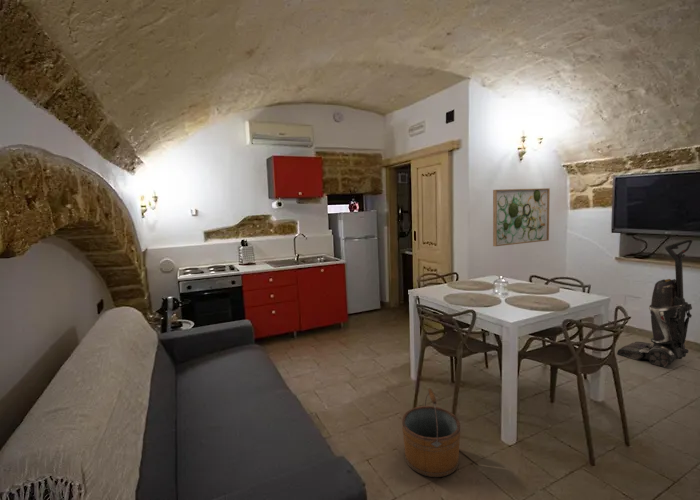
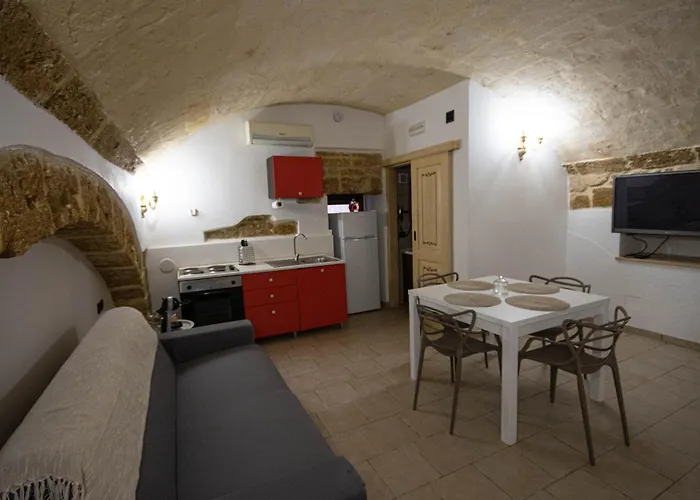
- bucket [401,387,461,478]
- wall art [492,187,551,247]
- vacuum cleaner [616,238,694,368]
